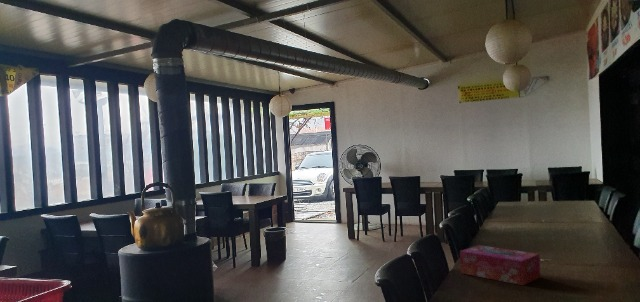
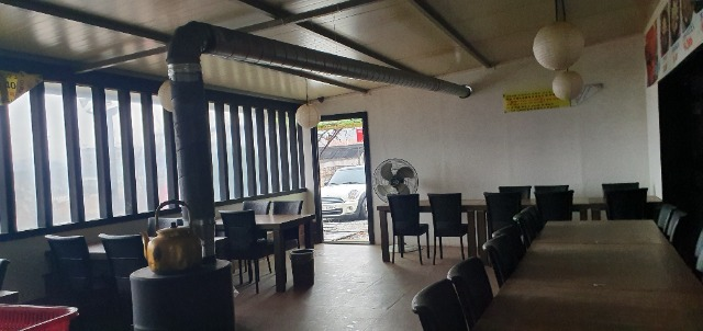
- tissue box [459,244,541,286]
